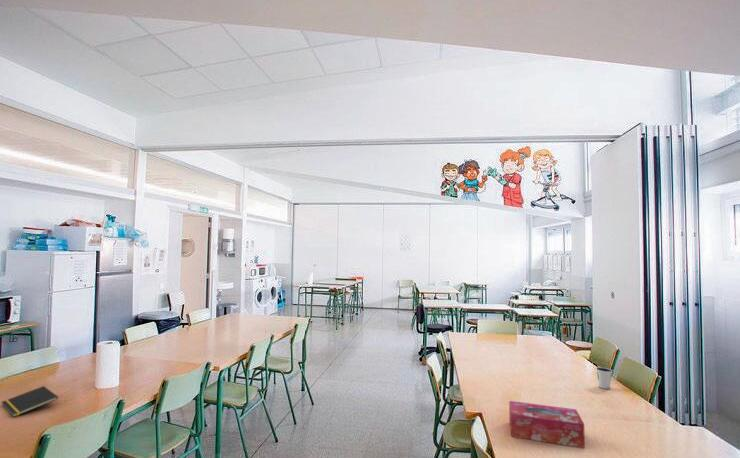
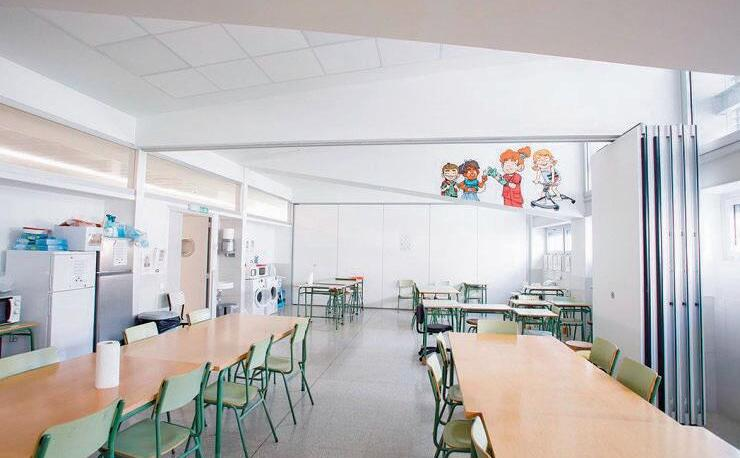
- tissue box [508,400,586,449]
- dixie cup [595,366,613,390]
- notepad [1,385,59,418]
